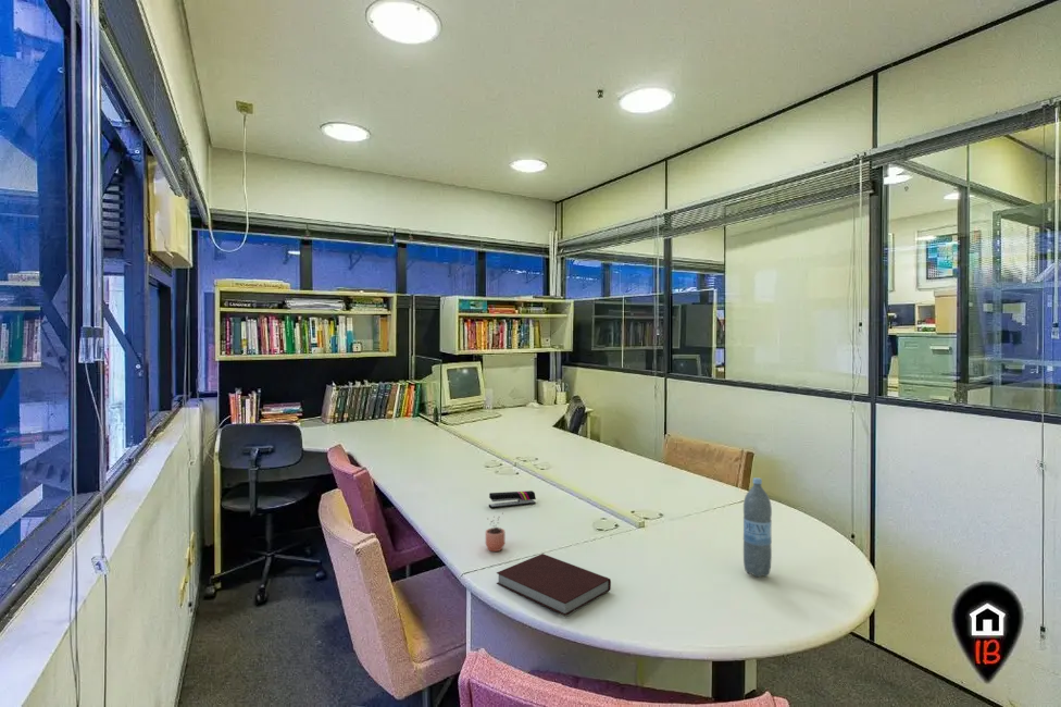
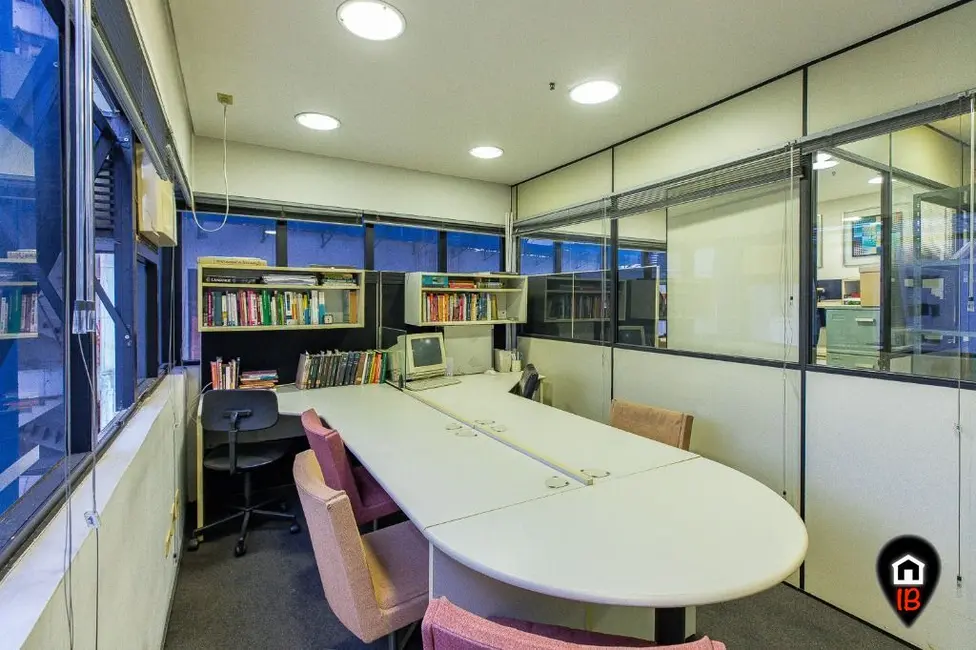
- notebook [496,553,612,617]
- water bottle [742,476,773,578]
- cocoa [485,512,505,553]
- stapler [488,489,537,509]
